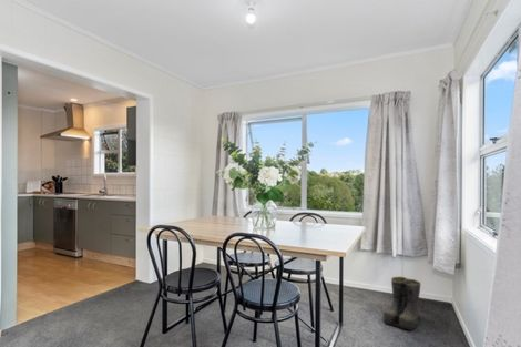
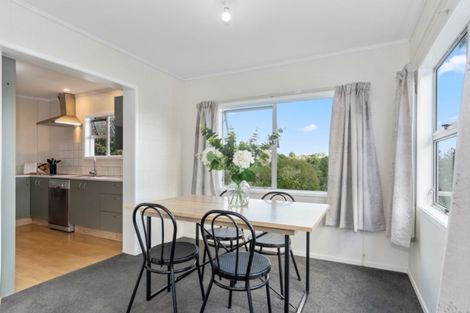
- boots [381,276,422,330]
